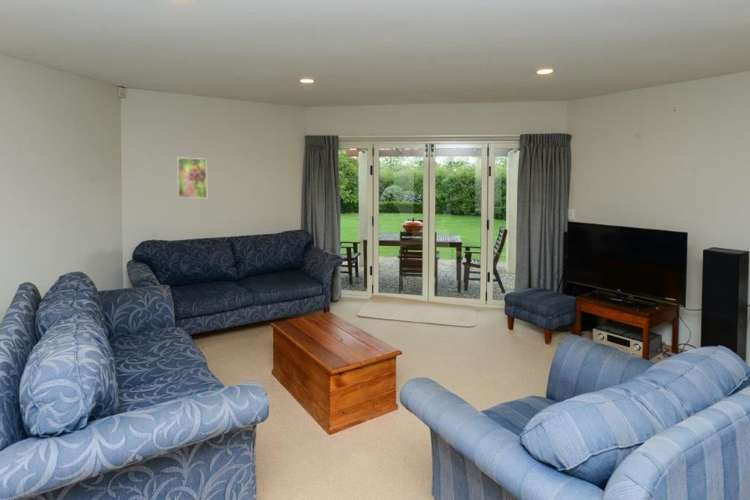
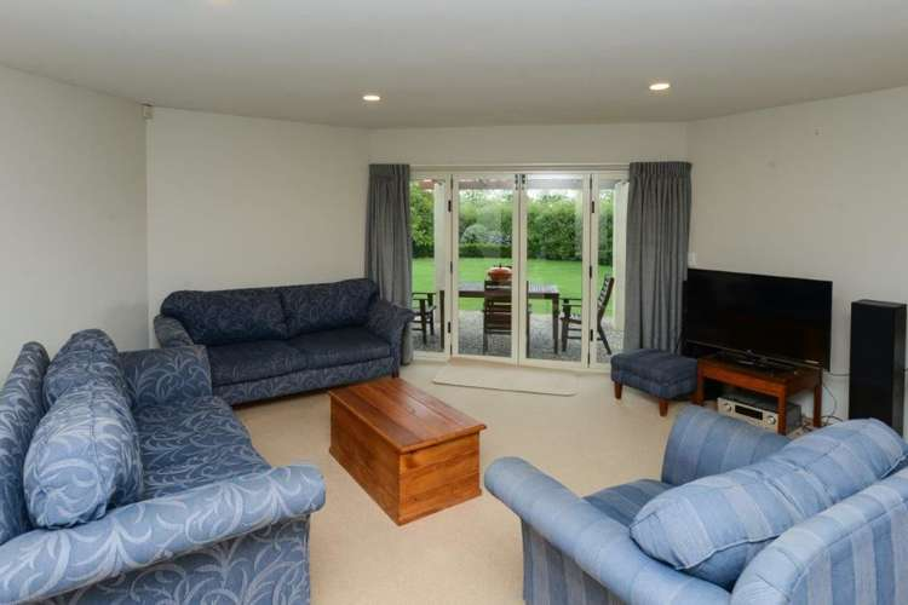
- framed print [176,156,208,199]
